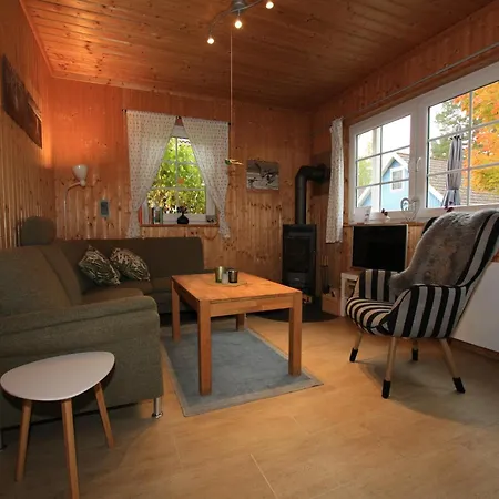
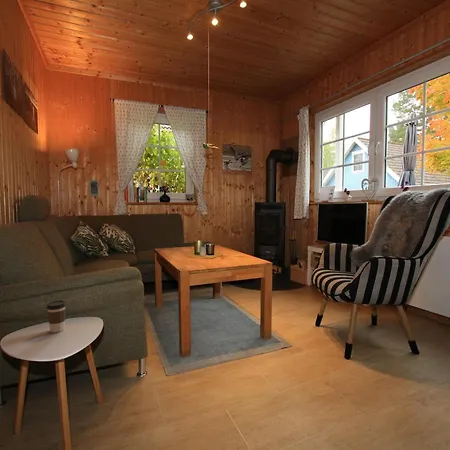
+ coffee cup [45,299,67,334]
